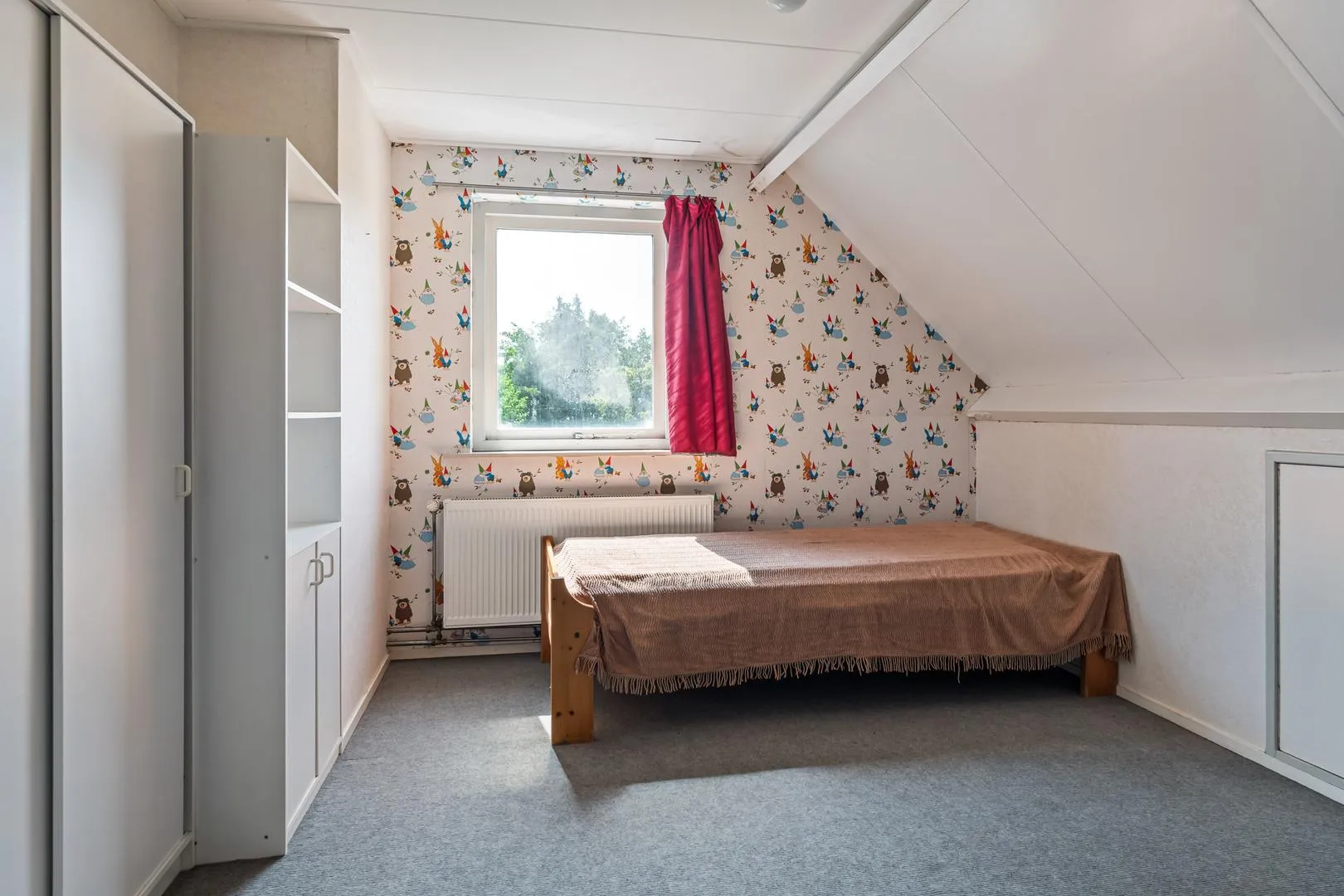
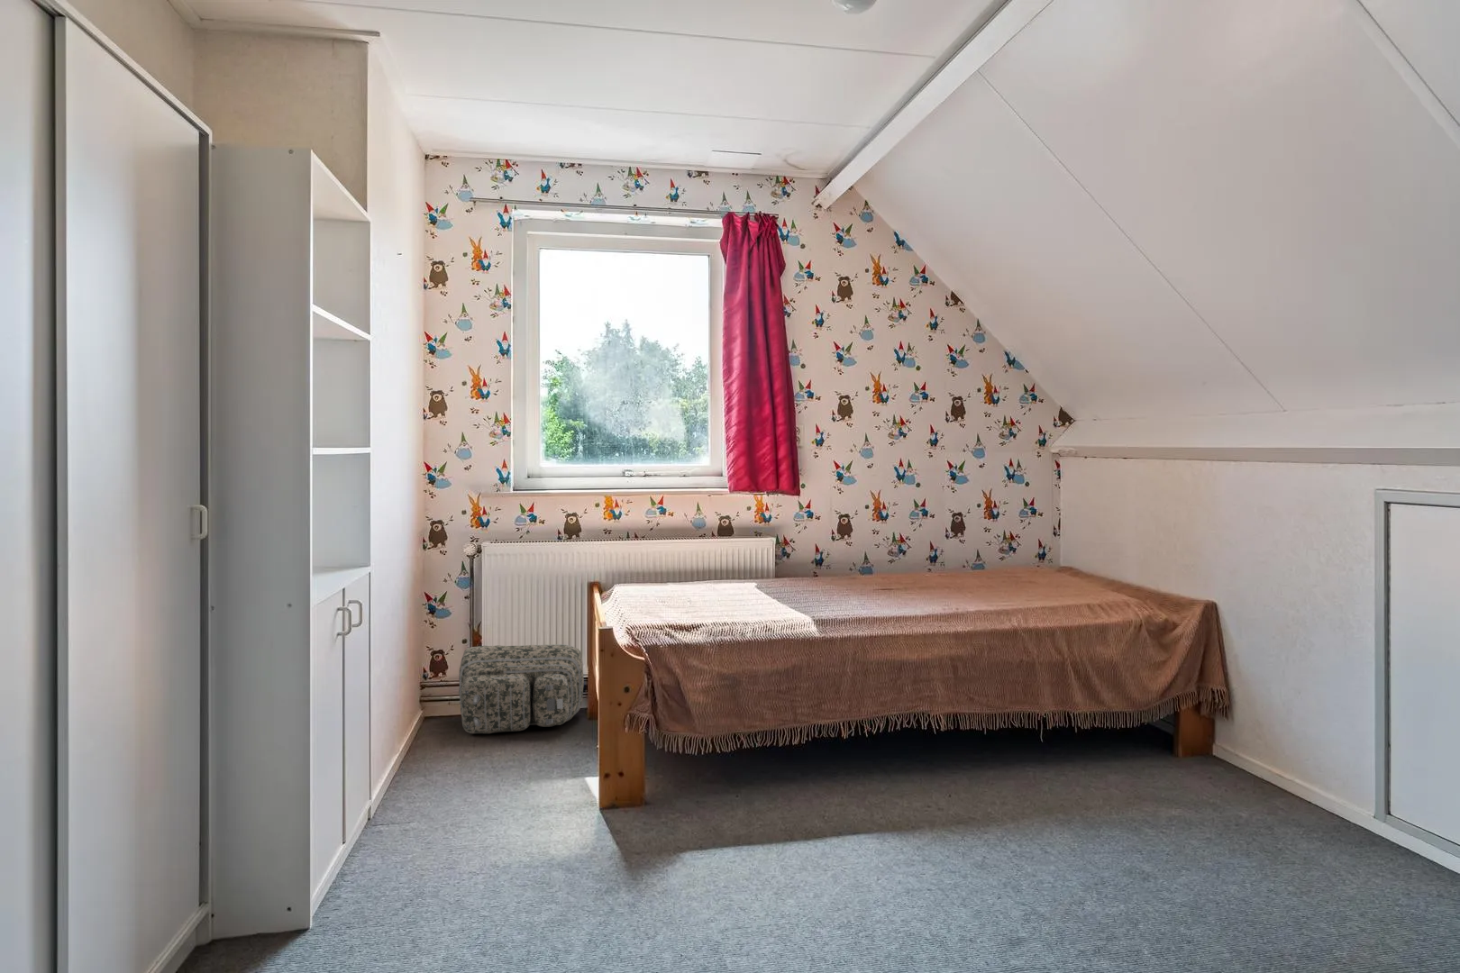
+ backpack [457,643,584,734]
